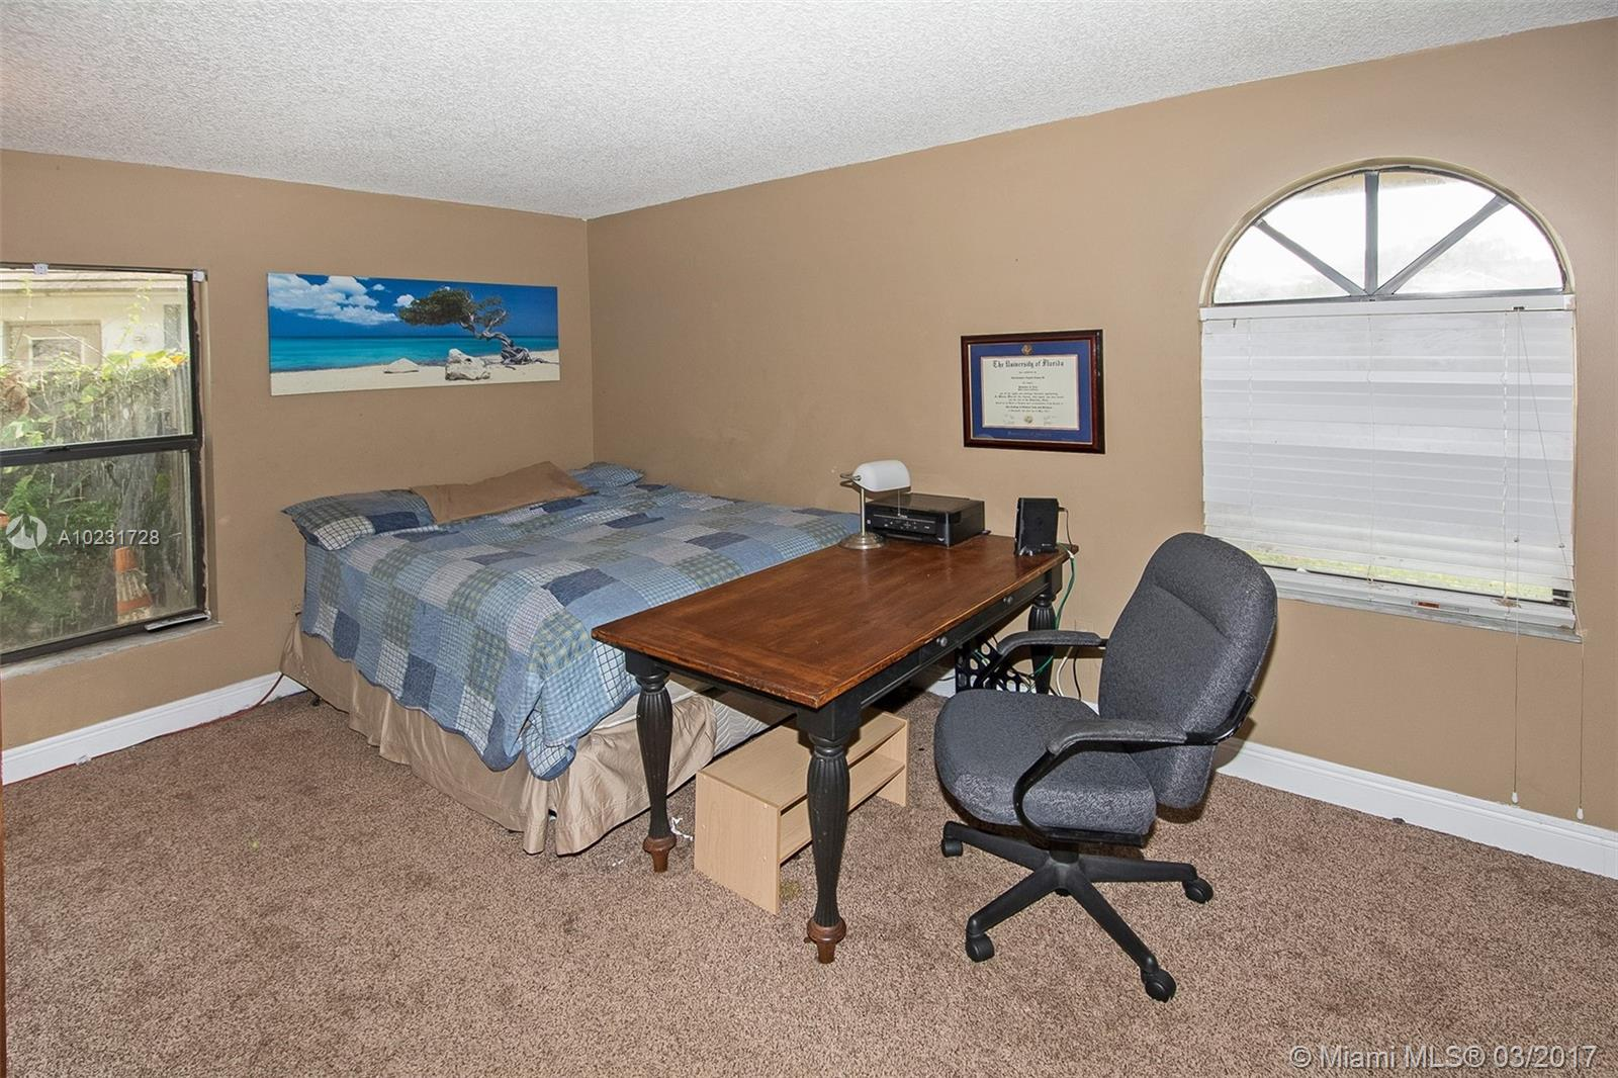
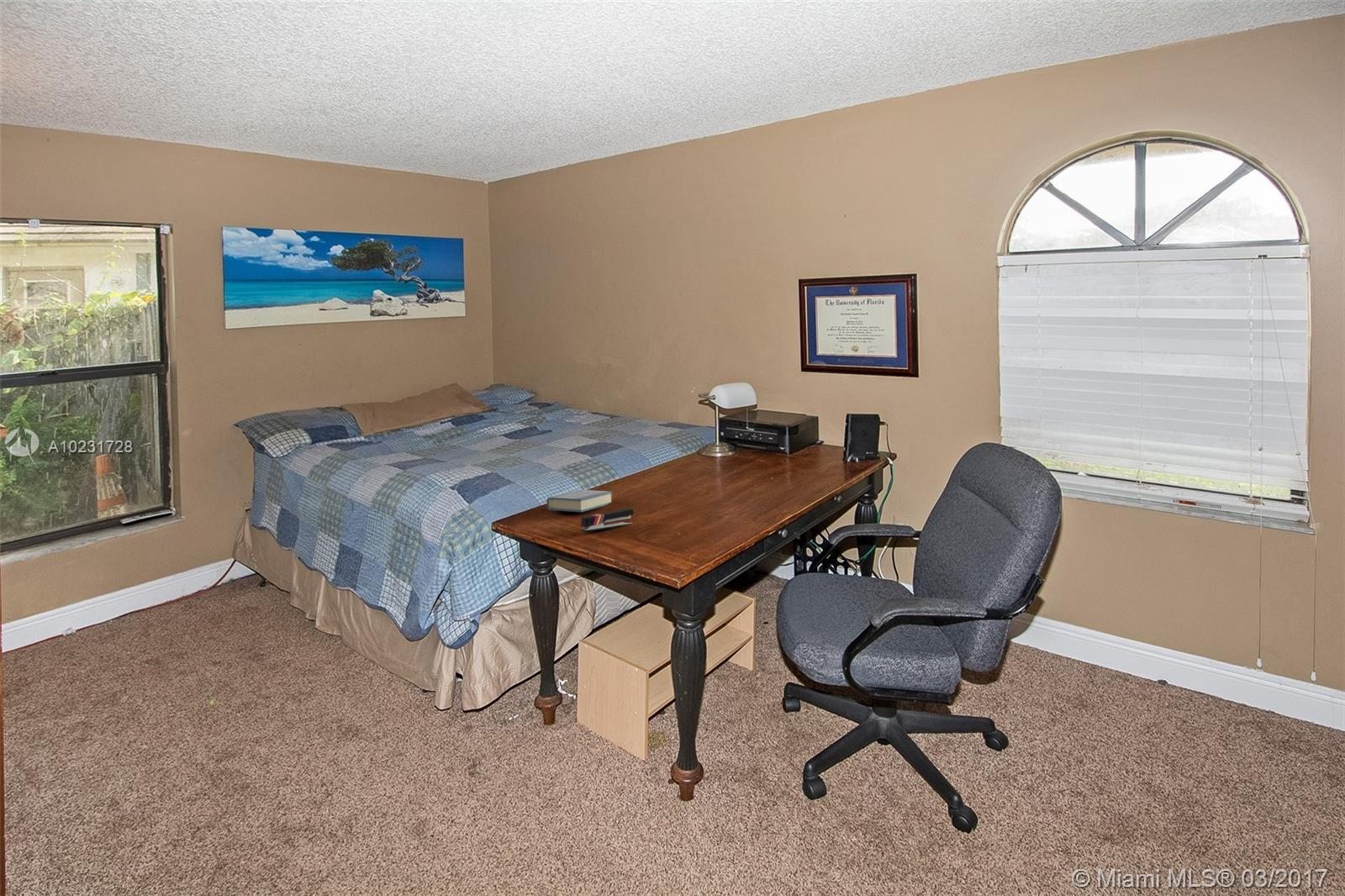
+ stapler [580,508,635,533]
+ hardback book [546,489,613,513]
